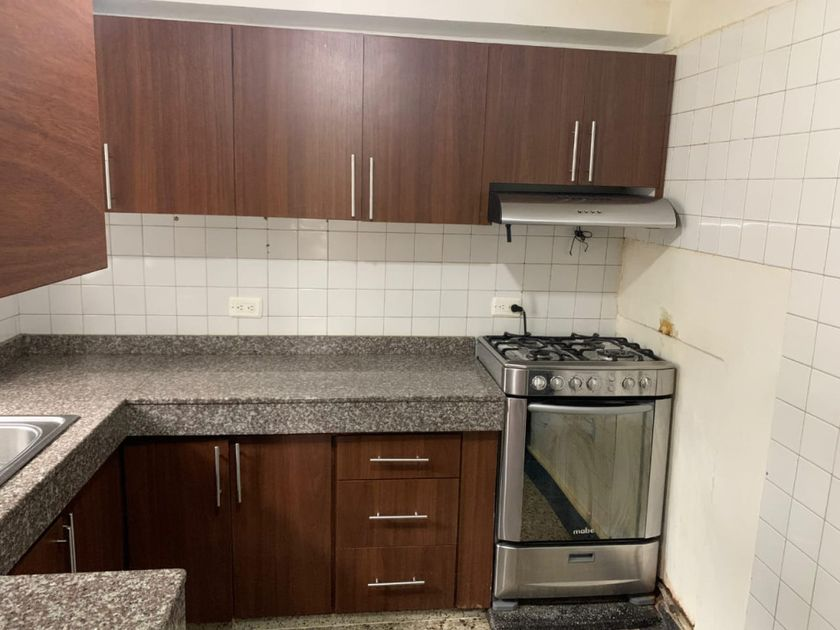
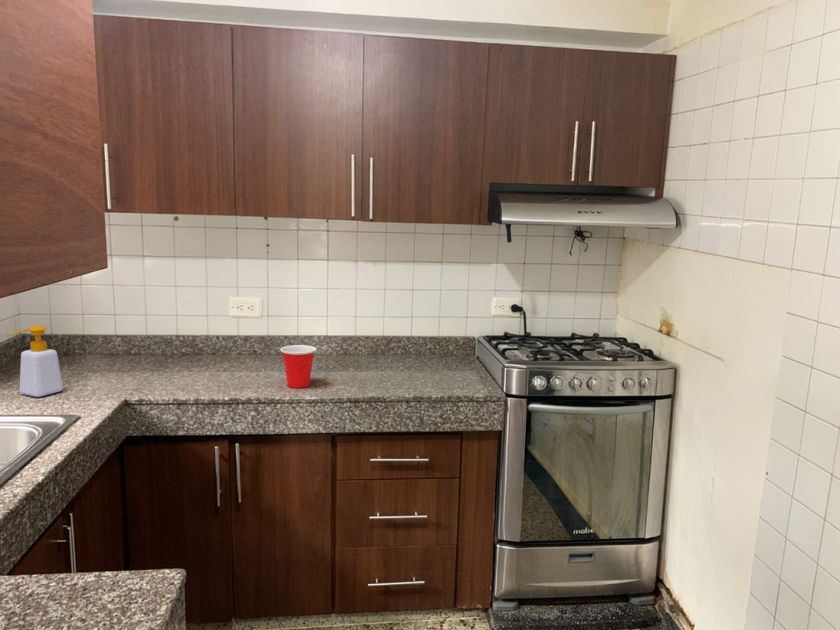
+ cup [279,344,318,389]
+ soap bottle [8,324,64,398]
